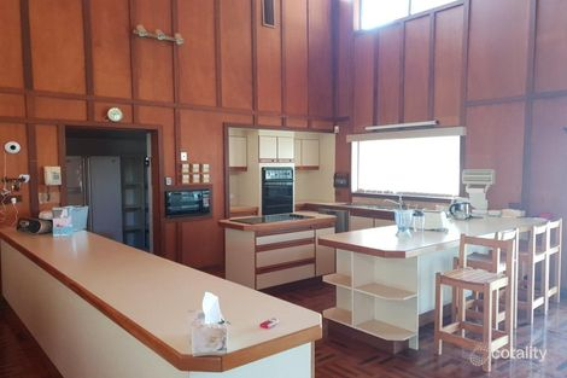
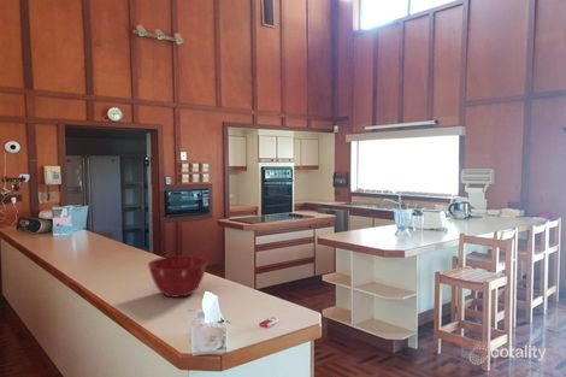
+ mixing bowl [147,255,210,299]
